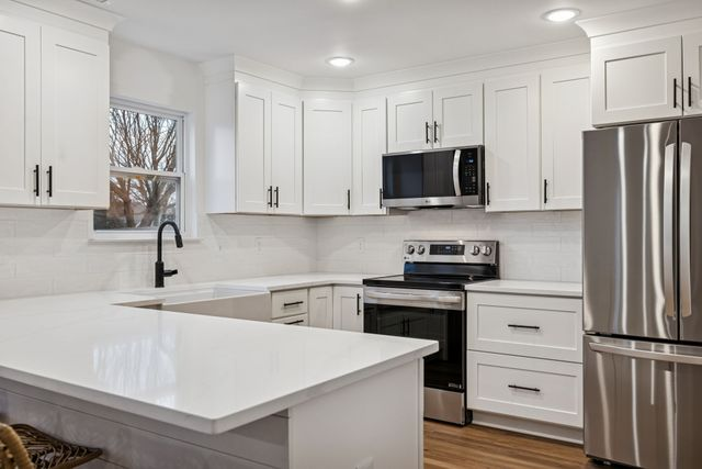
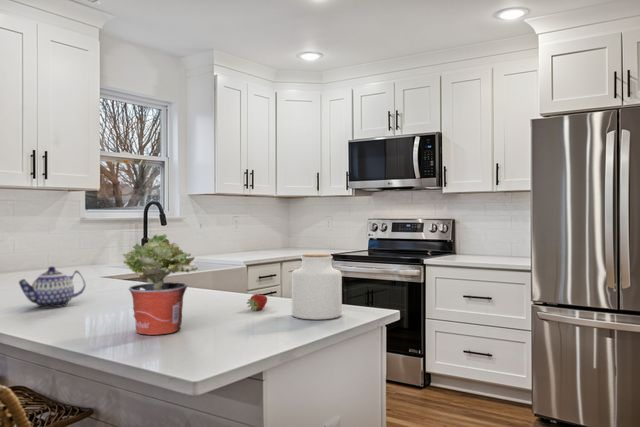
+ fruit [246,293,268,312]
+ potted plant [121,233,199,336]
+ jar [291,253,343,320]
+ teapot [18,265,86,309]
